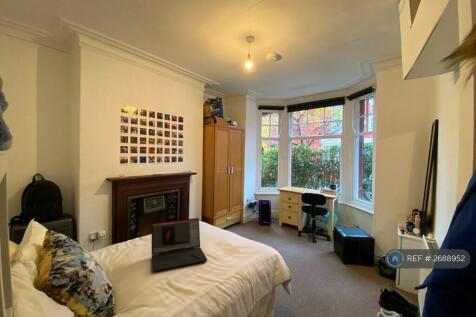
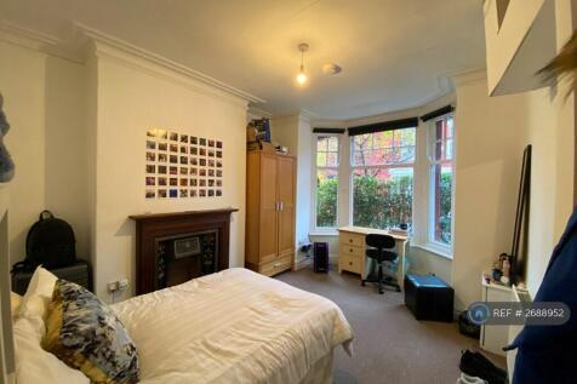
- laptop [151,217,208,273]
